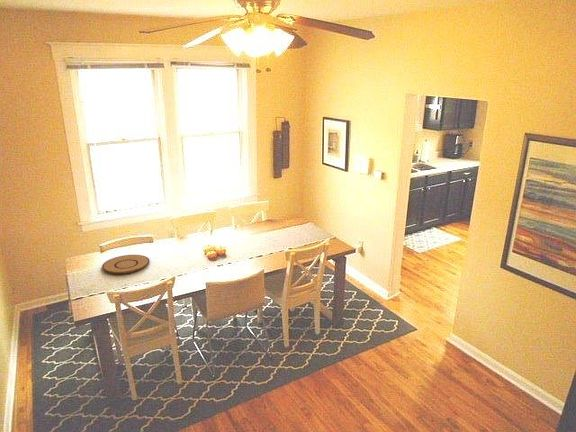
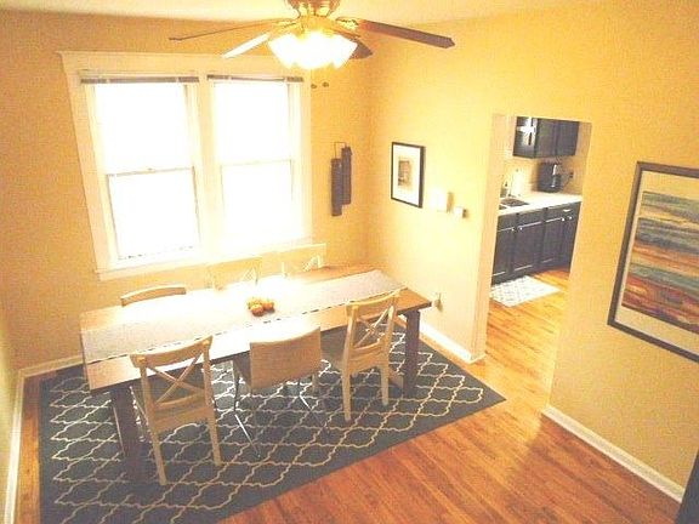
- plate [101,254,150,275]
